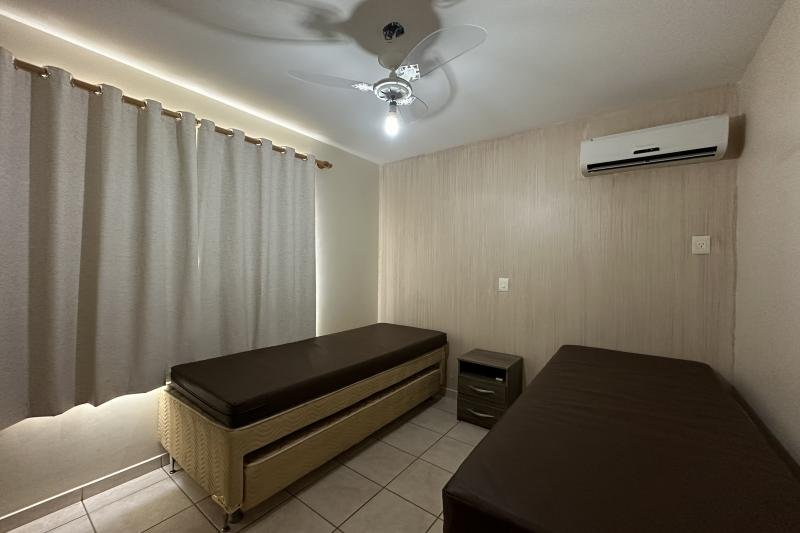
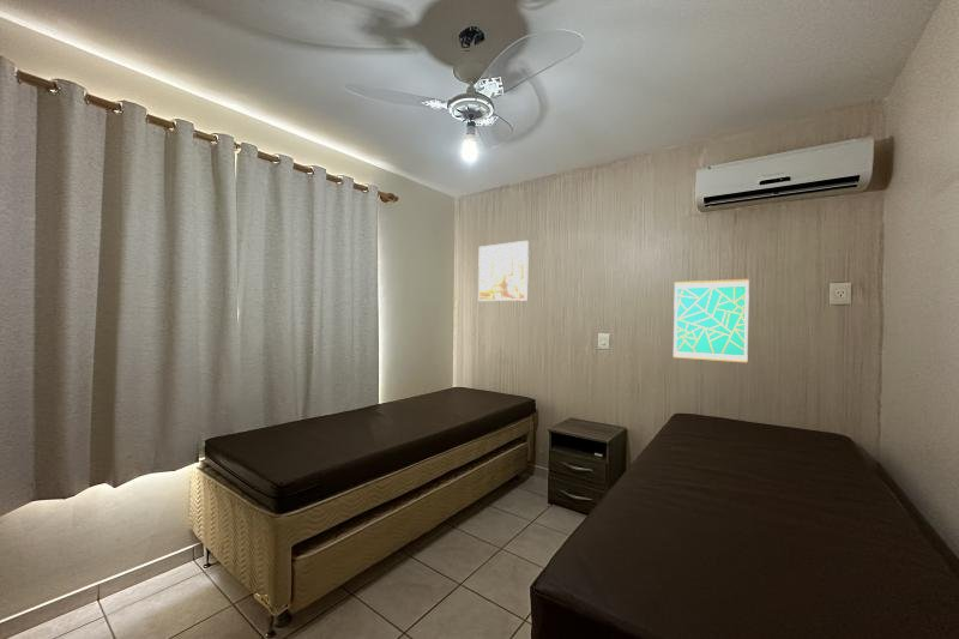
+ wall art [672,278,750,363]
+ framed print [477,240,530,302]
